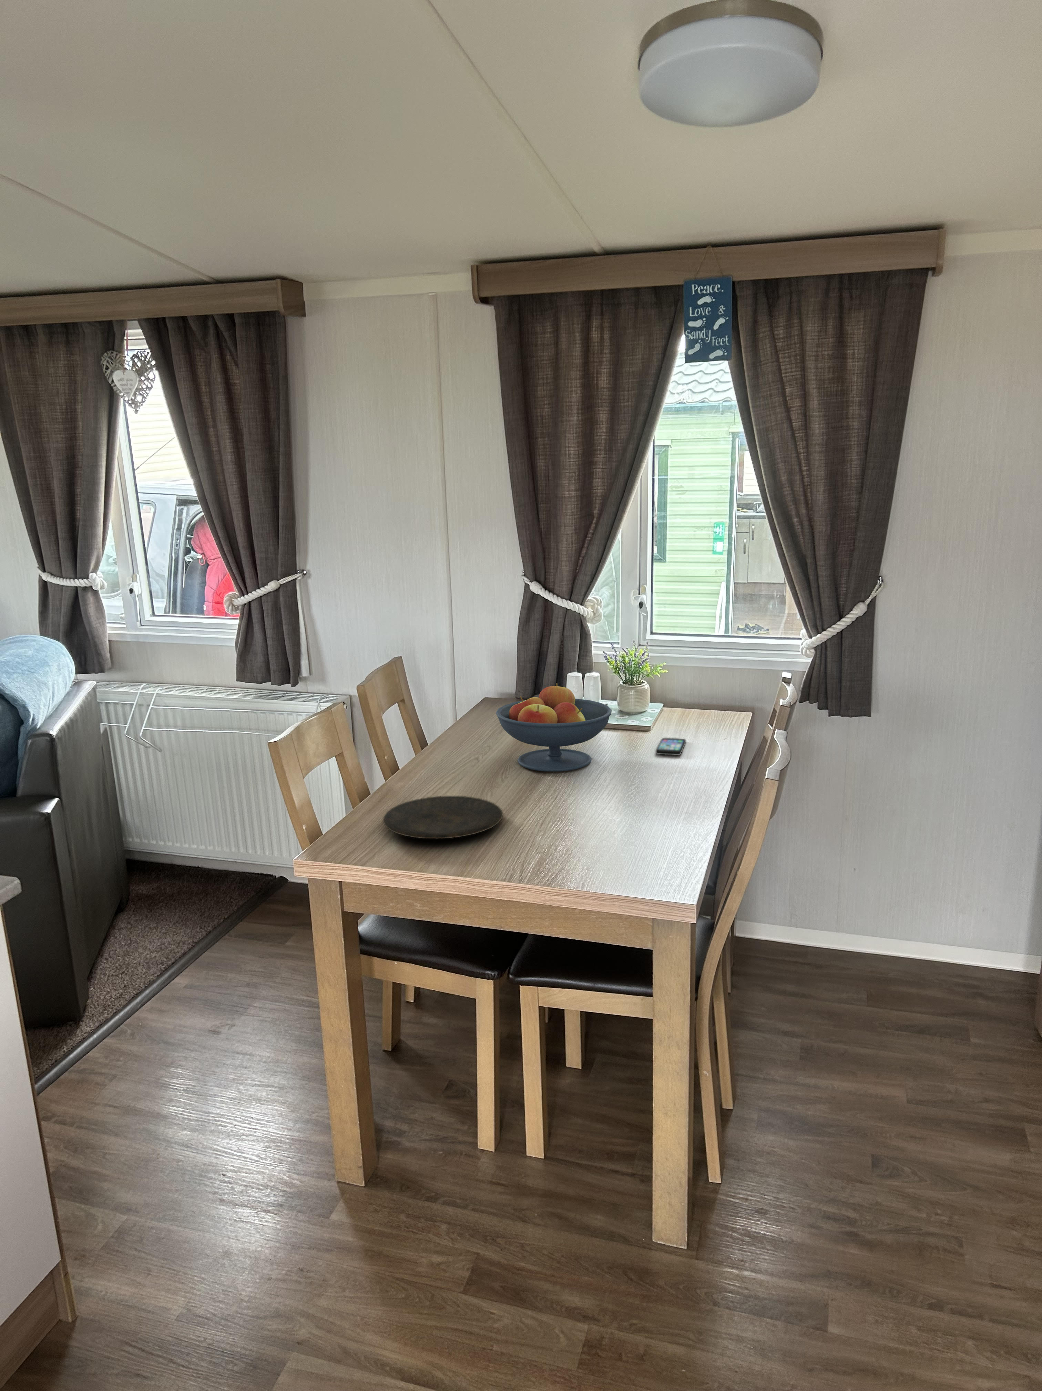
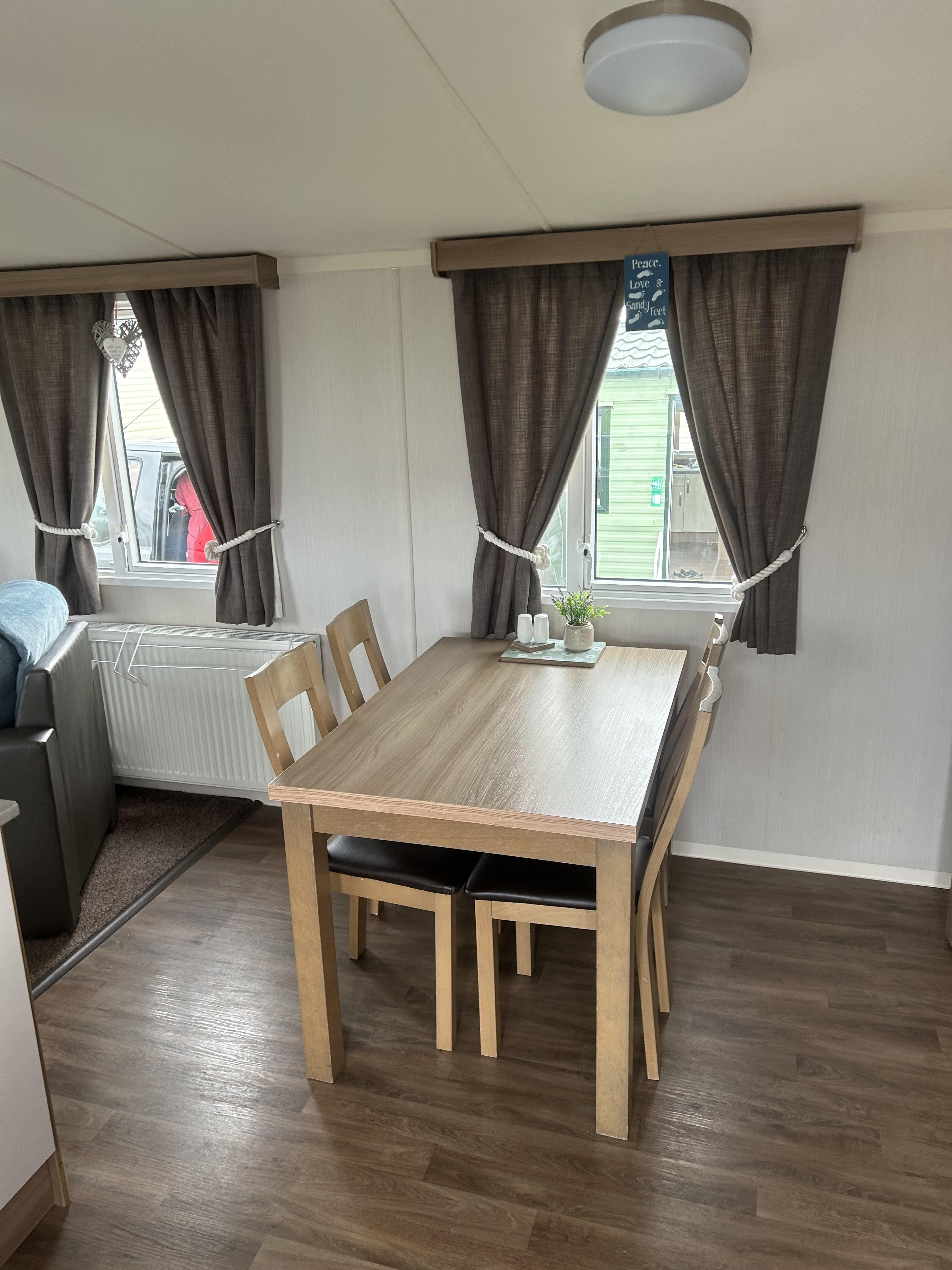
- fruit bowl [496,683,612,772]
- plate [382,795,503,839]
- smartphone [656,737,686,756]
